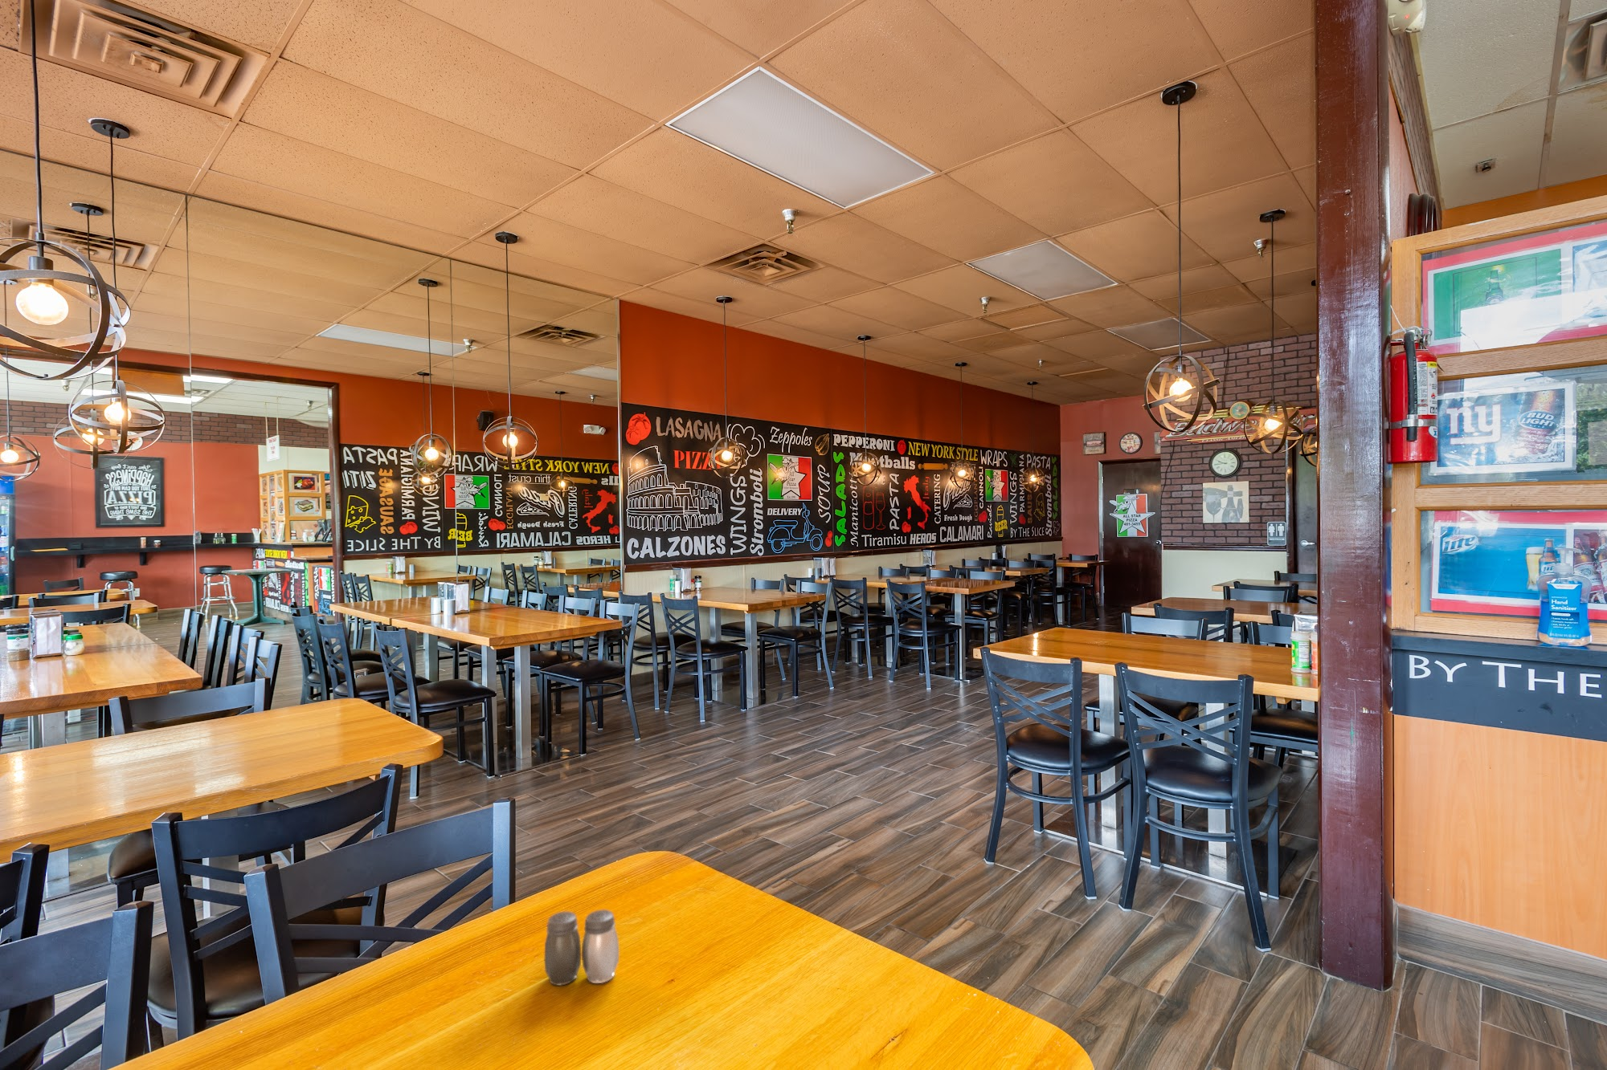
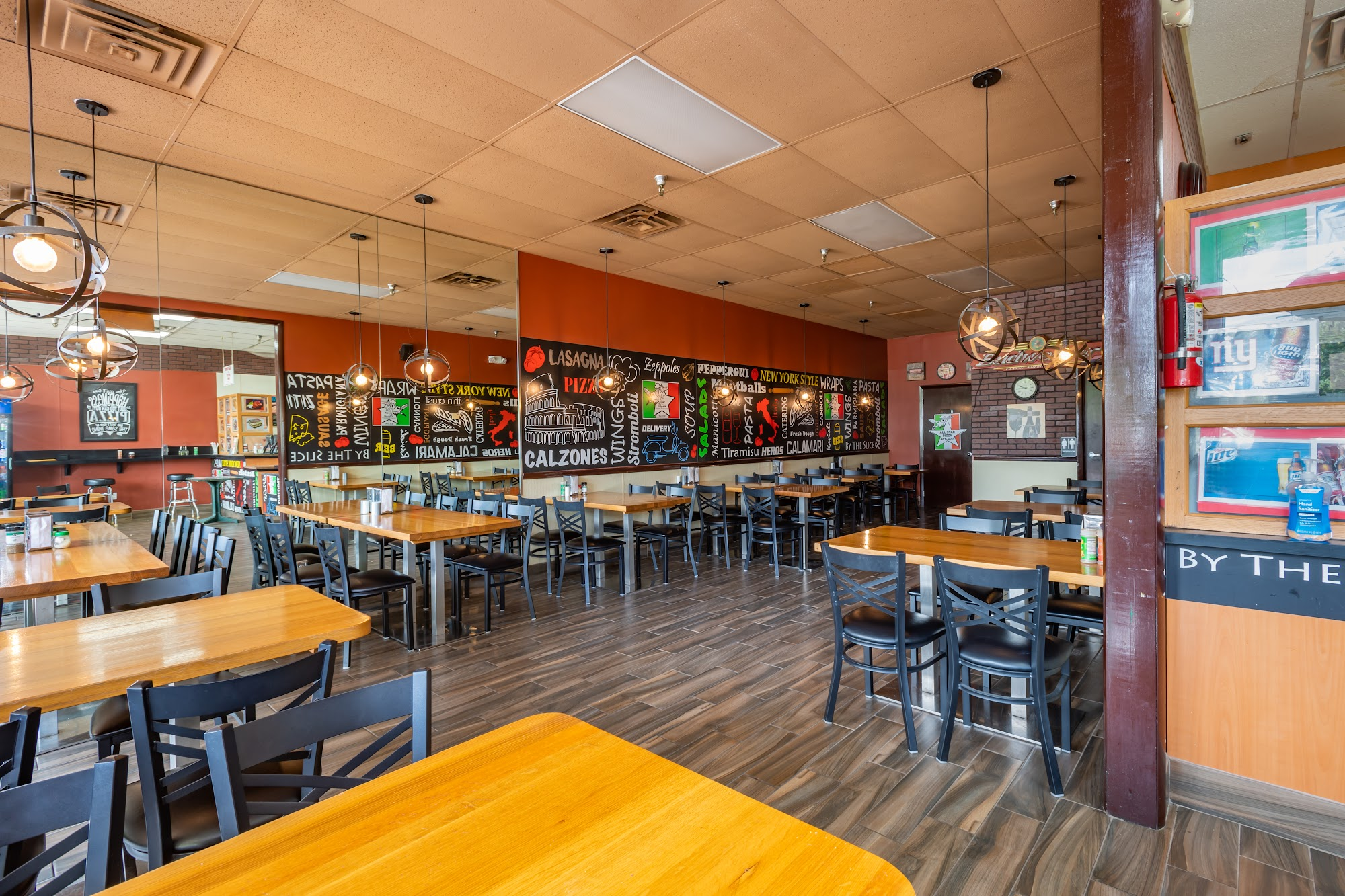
- salt and pepper shaker [544,909,619,986]
